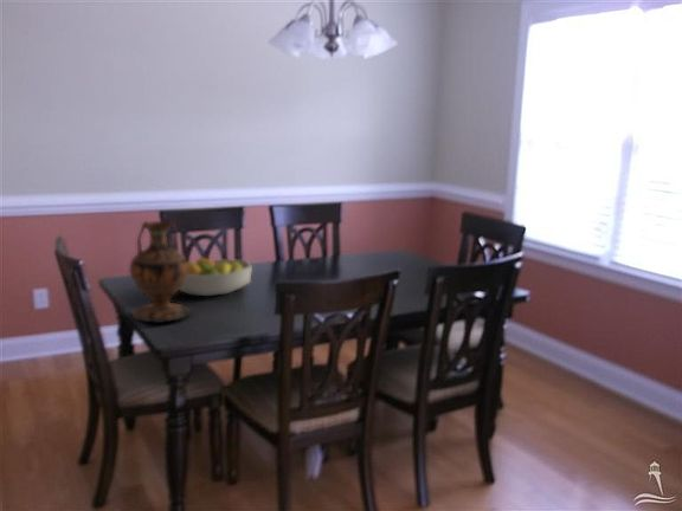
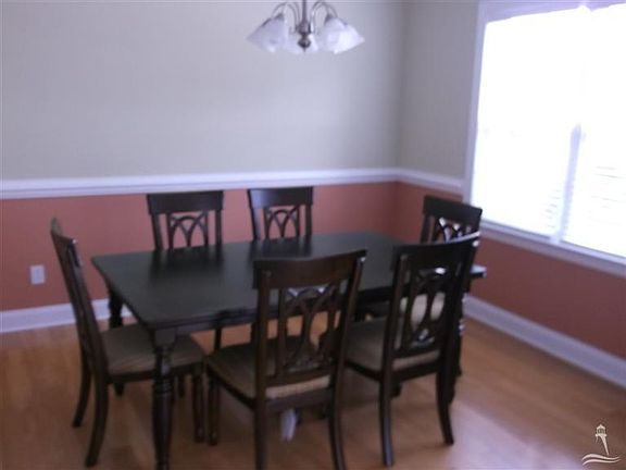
- vase [128,218,193,324]
- fruit bowl [179,256,253,297]
